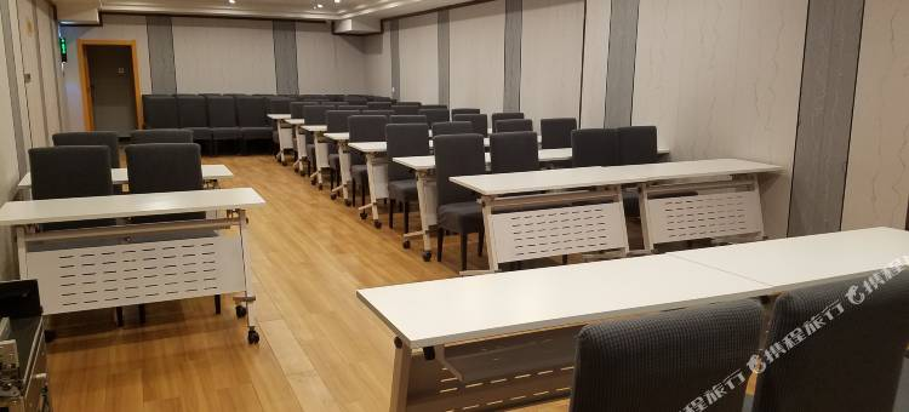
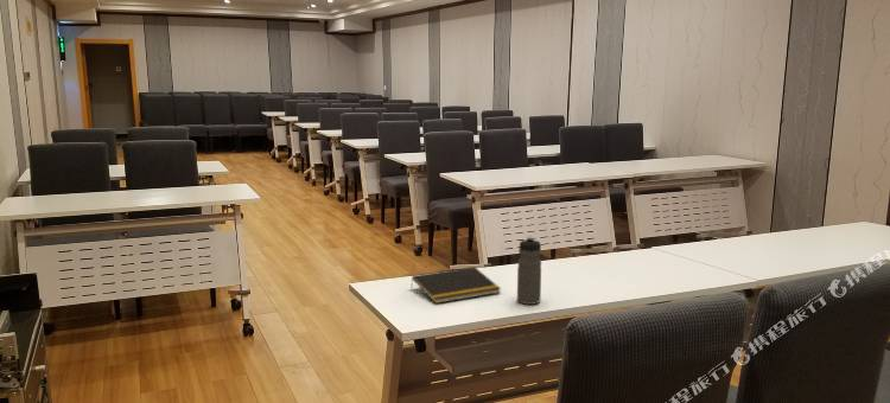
+ water bottle [516,236,542,306]
+ notepad [409,266,502,305]
